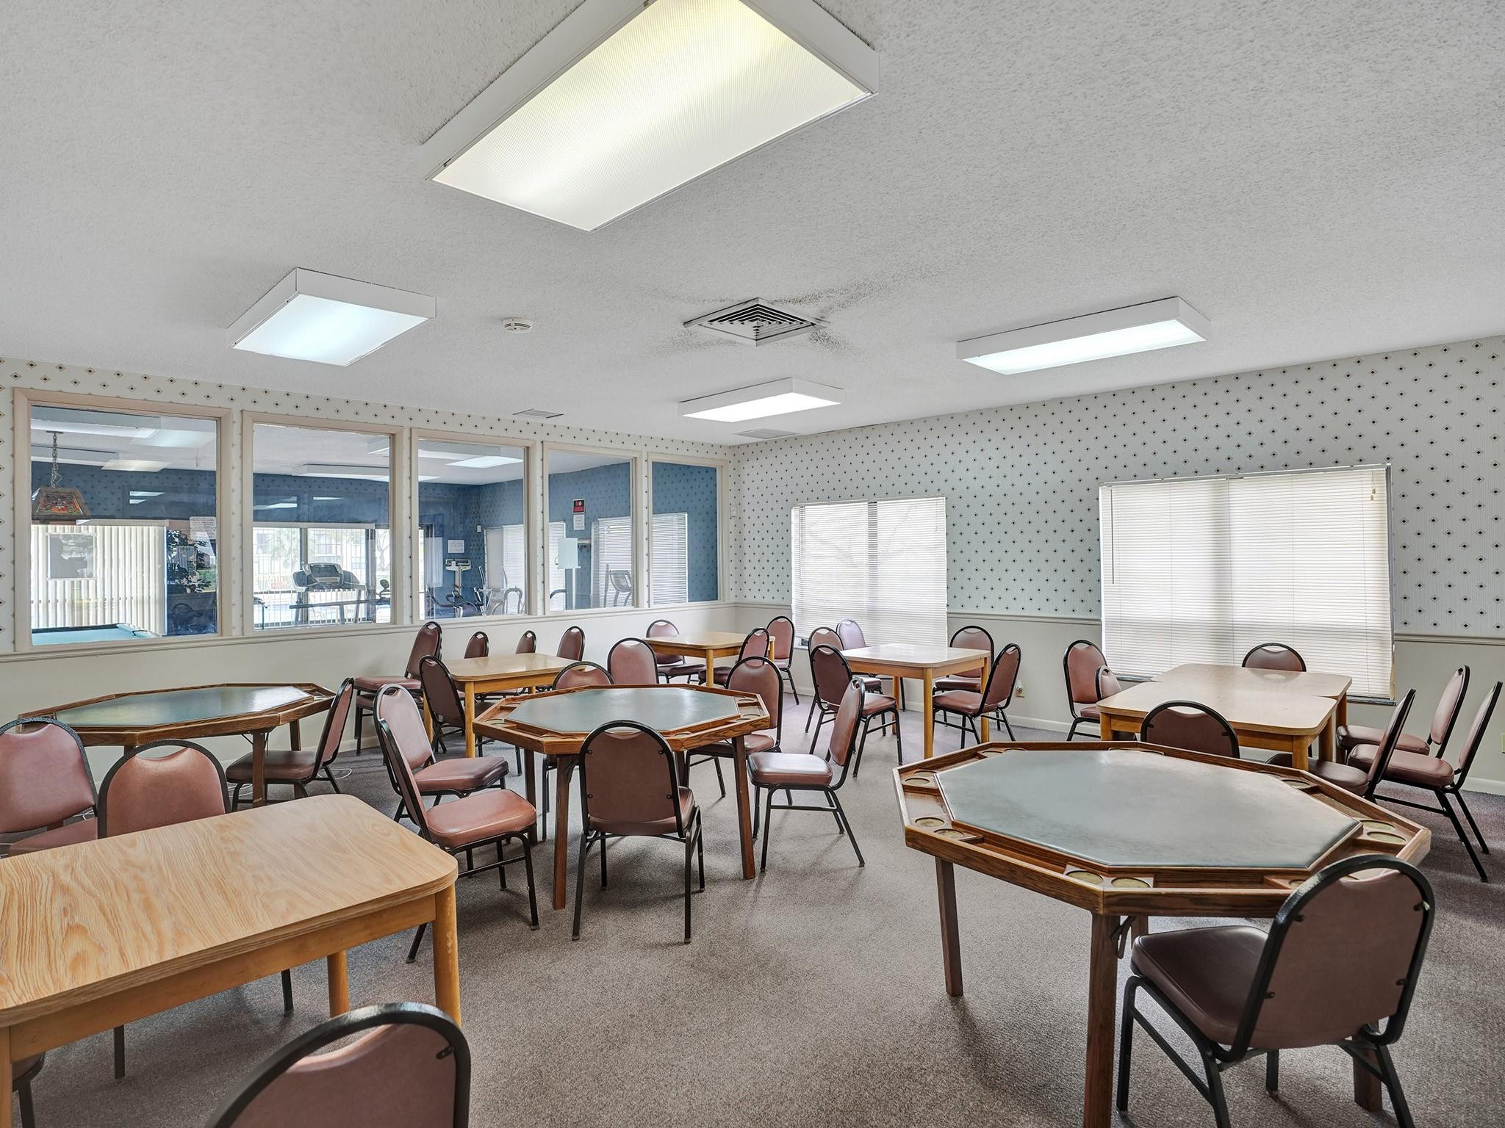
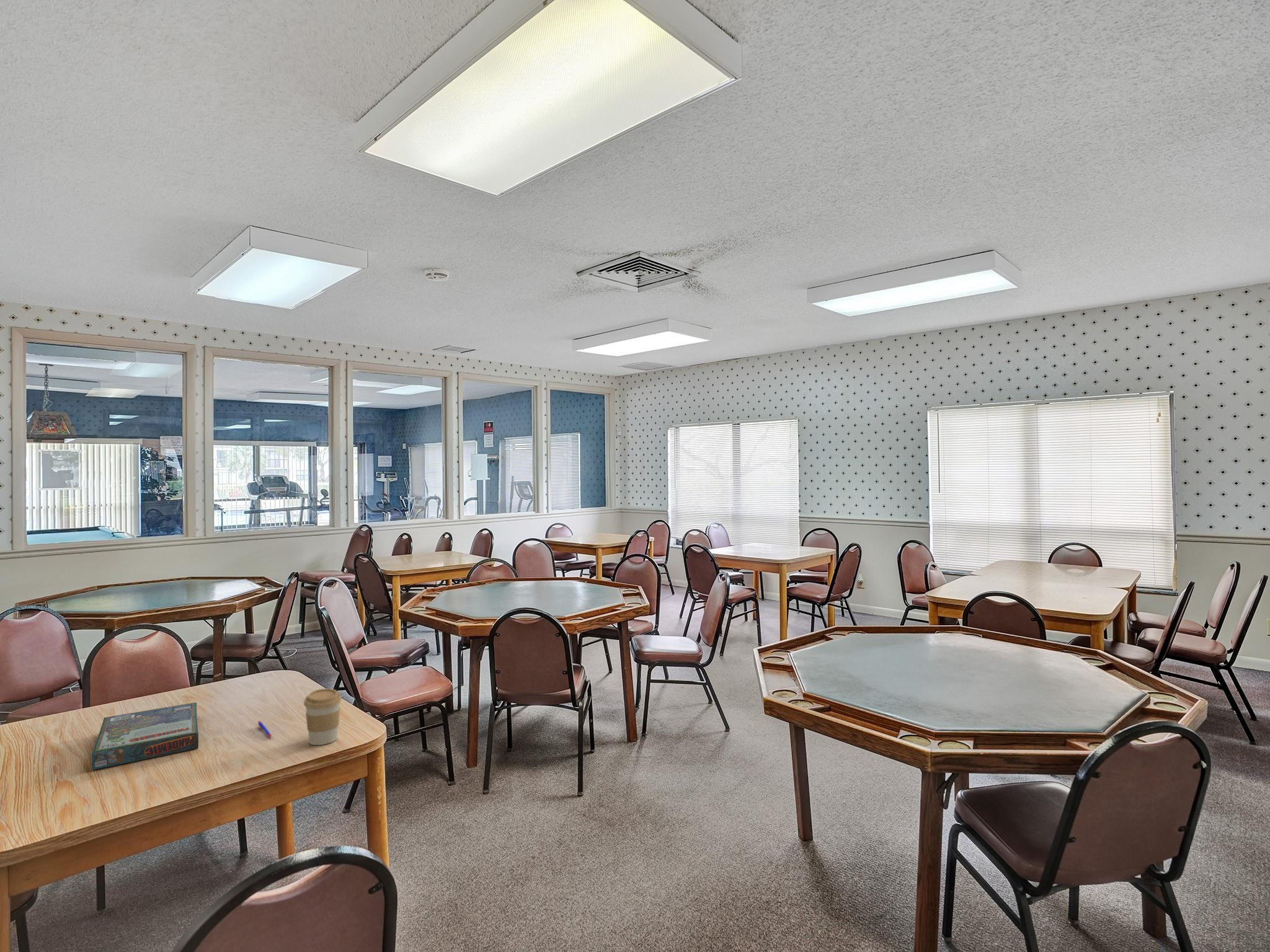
+ board game [92,702,199,770]
+ coffee cup [303,688,342,746]
+ pen [257,720,272,738]
